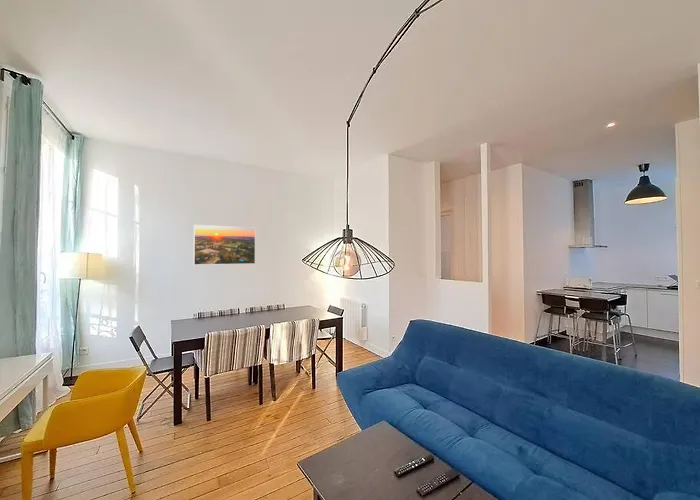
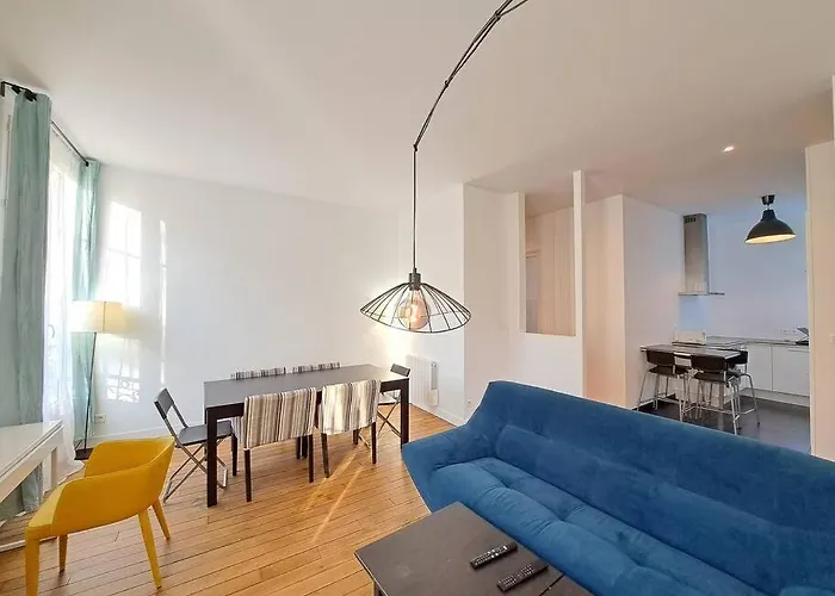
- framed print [193,224,256,266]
